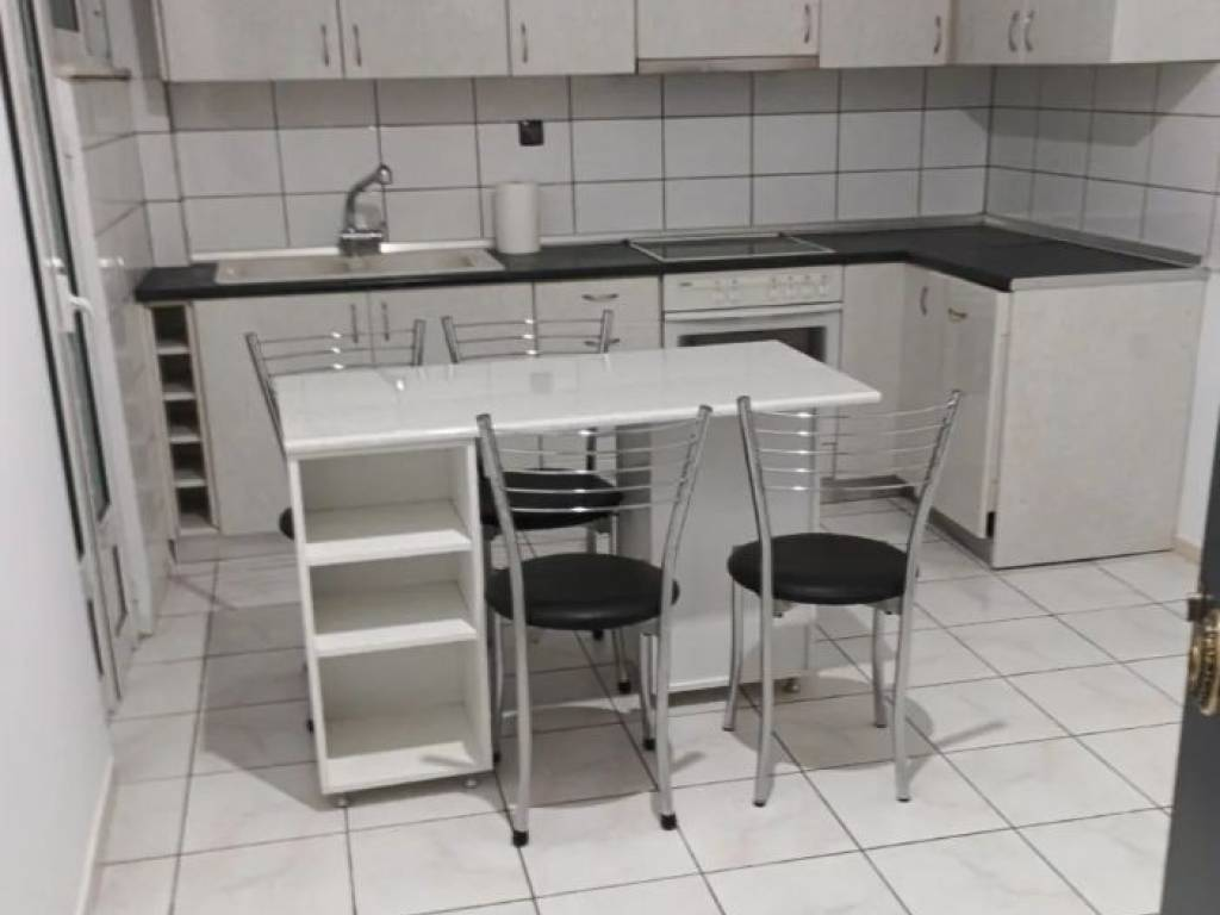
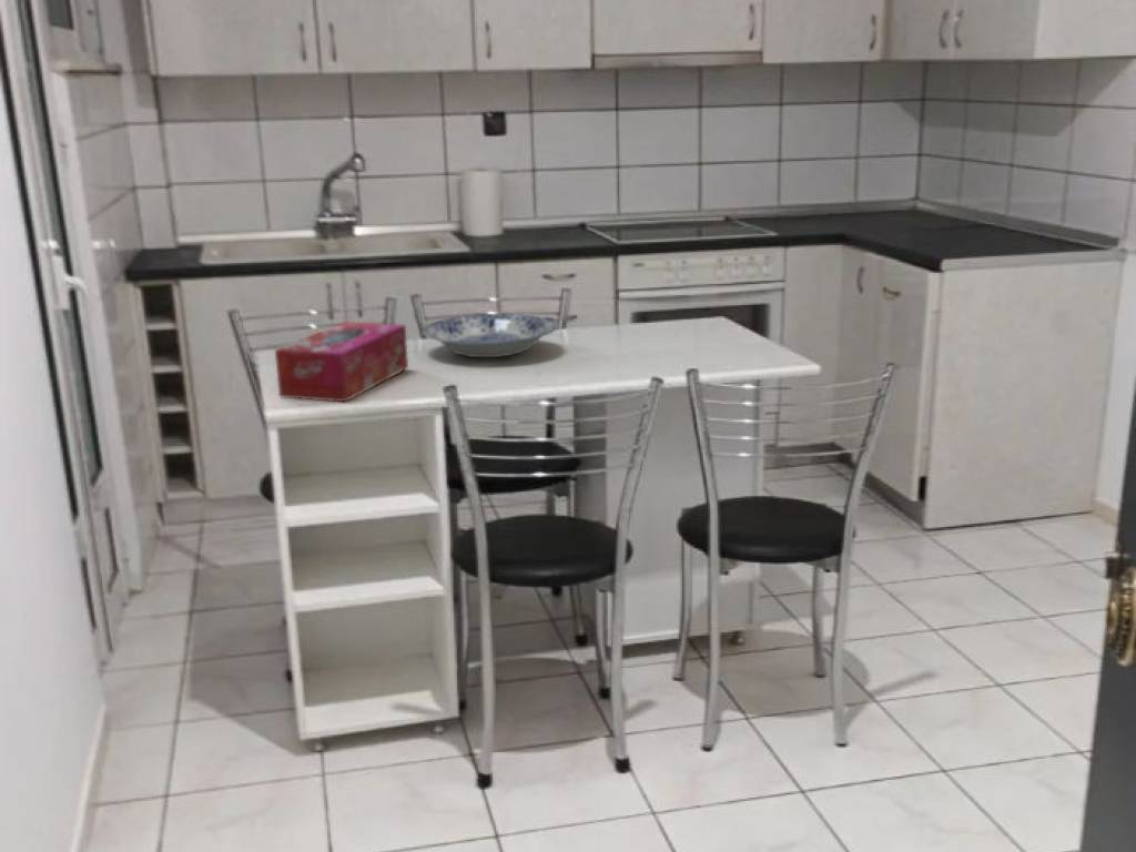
+ plate [422,313,558,358]
+ tissue box [274,321,409,403]
